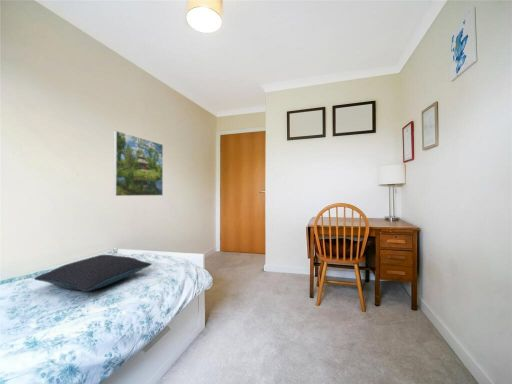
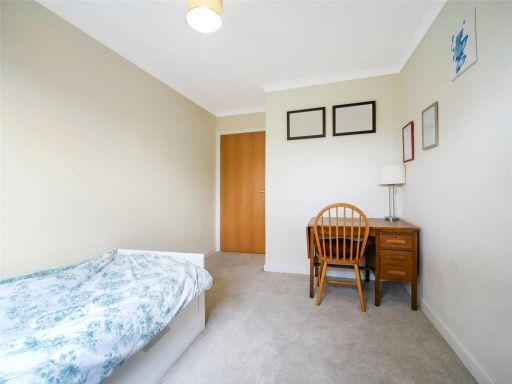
- pillow [33,254,153,293]
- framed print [112,130,164,197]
